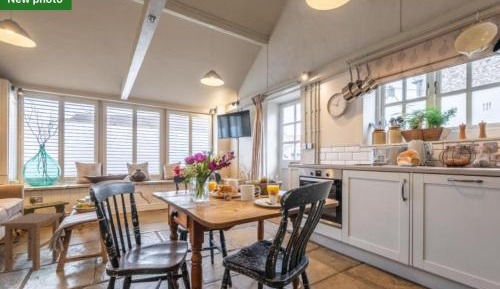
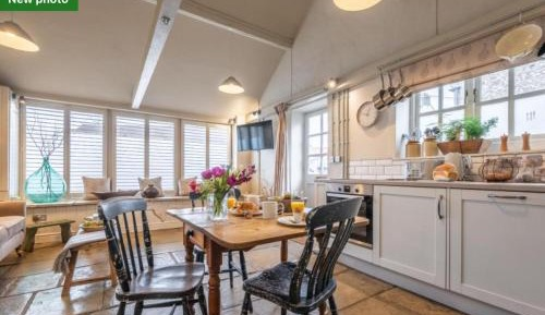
- stool [0,212,64,272]
